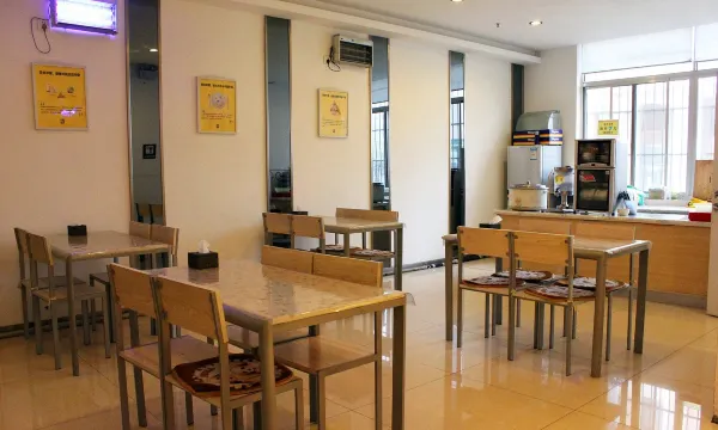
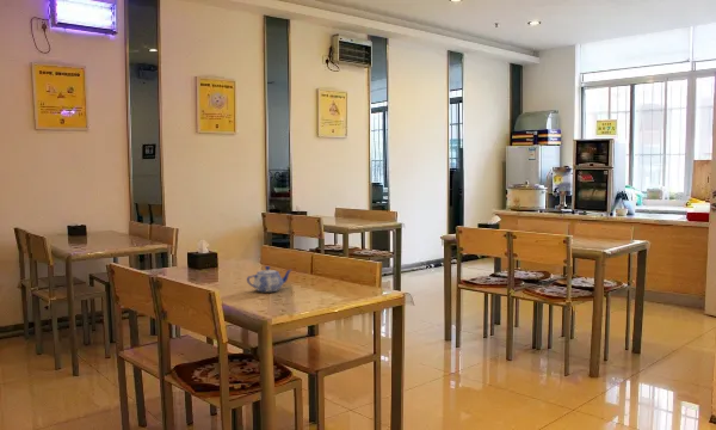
+ teapot [246,265,292,293]
